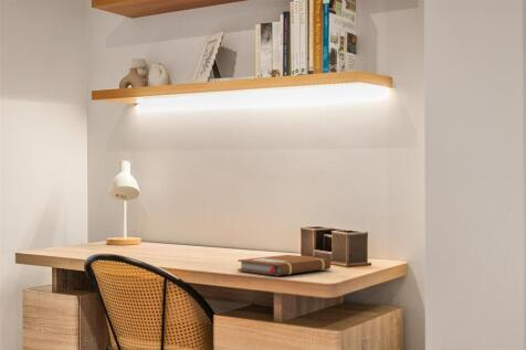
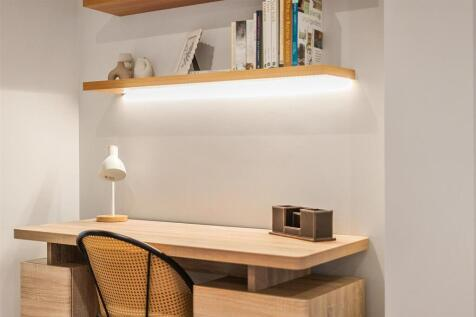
- notebook [236,254,332,276]
